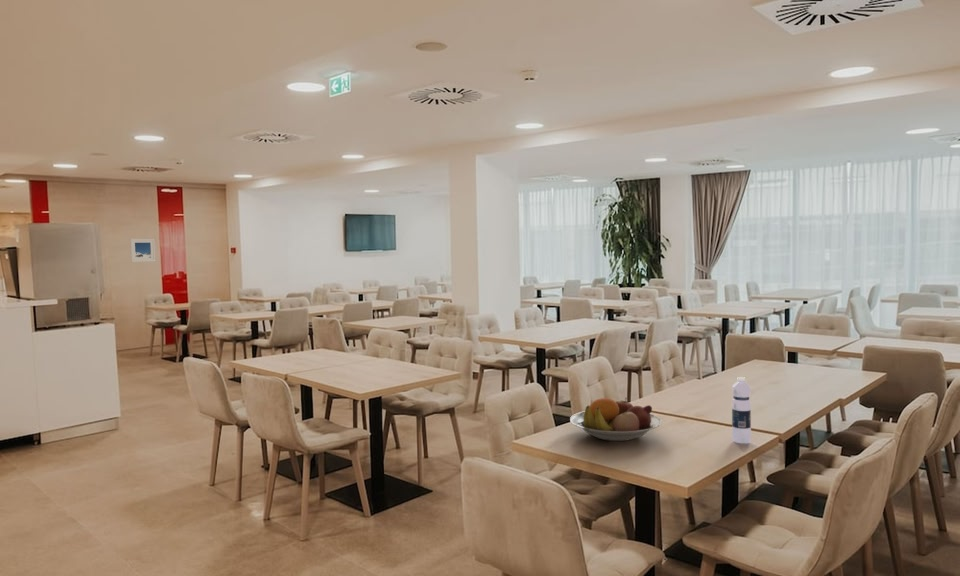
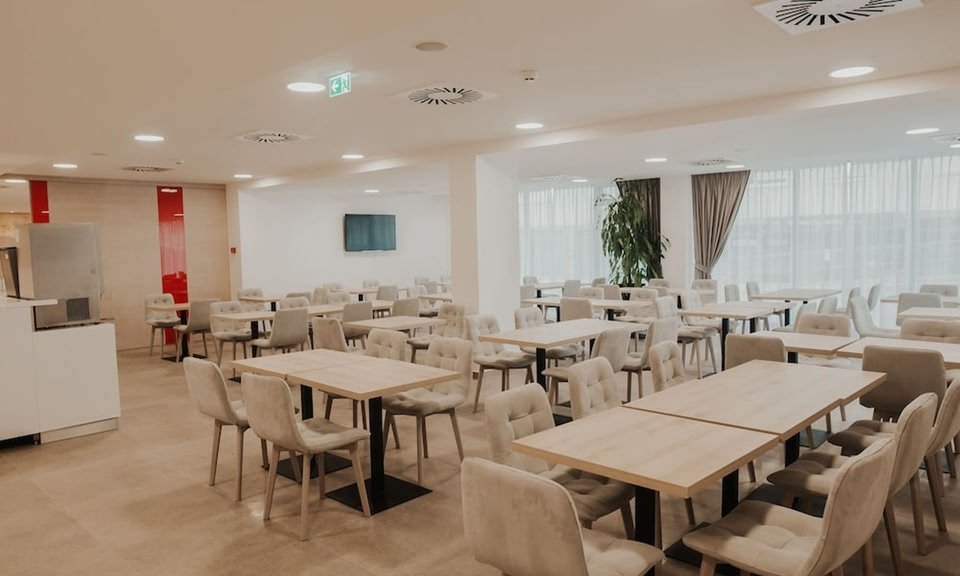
- water bottle [731,376,752,444]
- fruit bowl [569,397,663,442]
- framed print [129,238,156,263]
